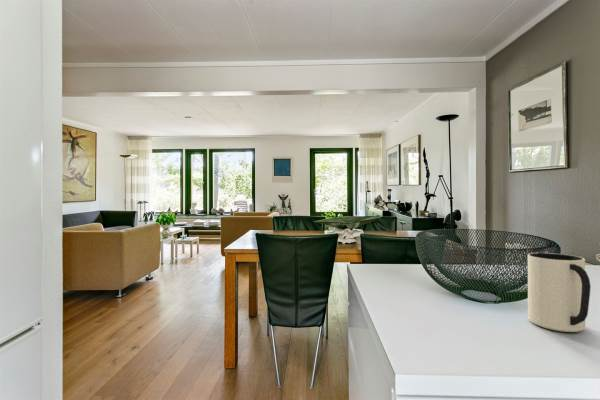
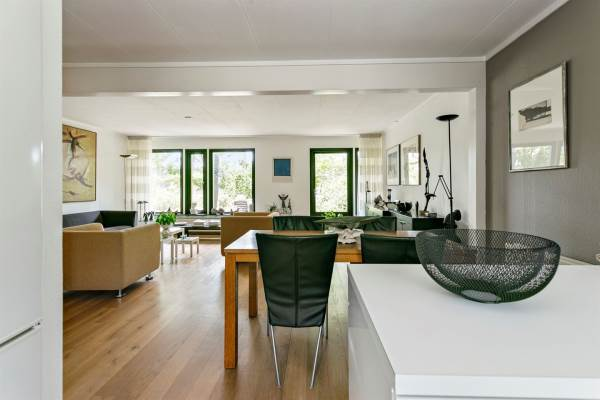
- pitcher [527,252,592,333]
